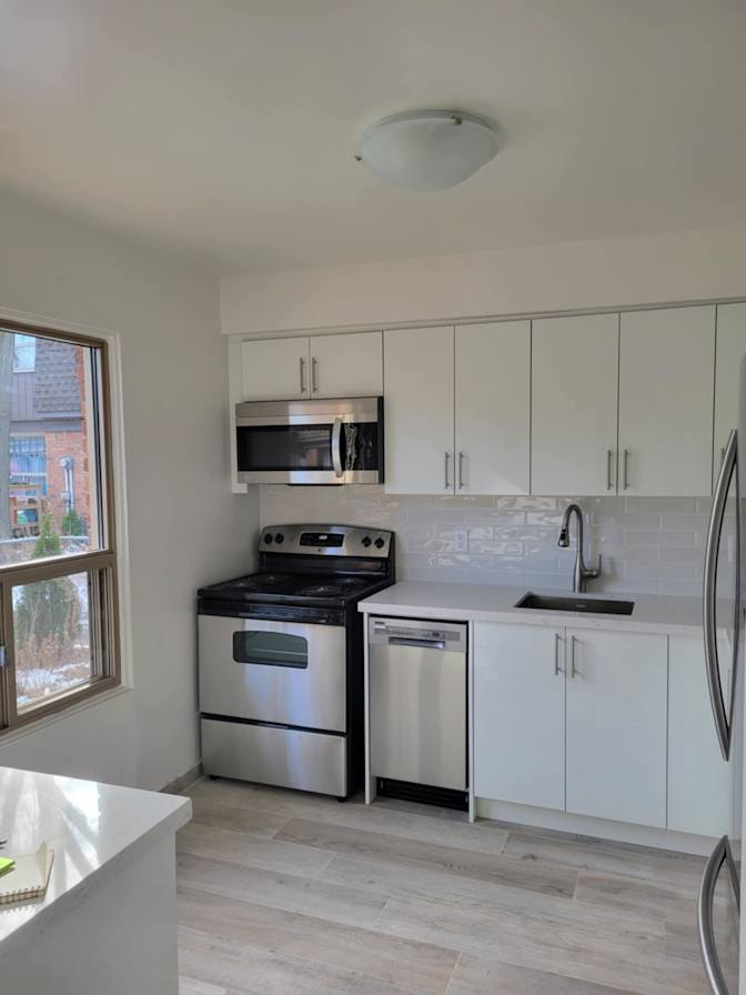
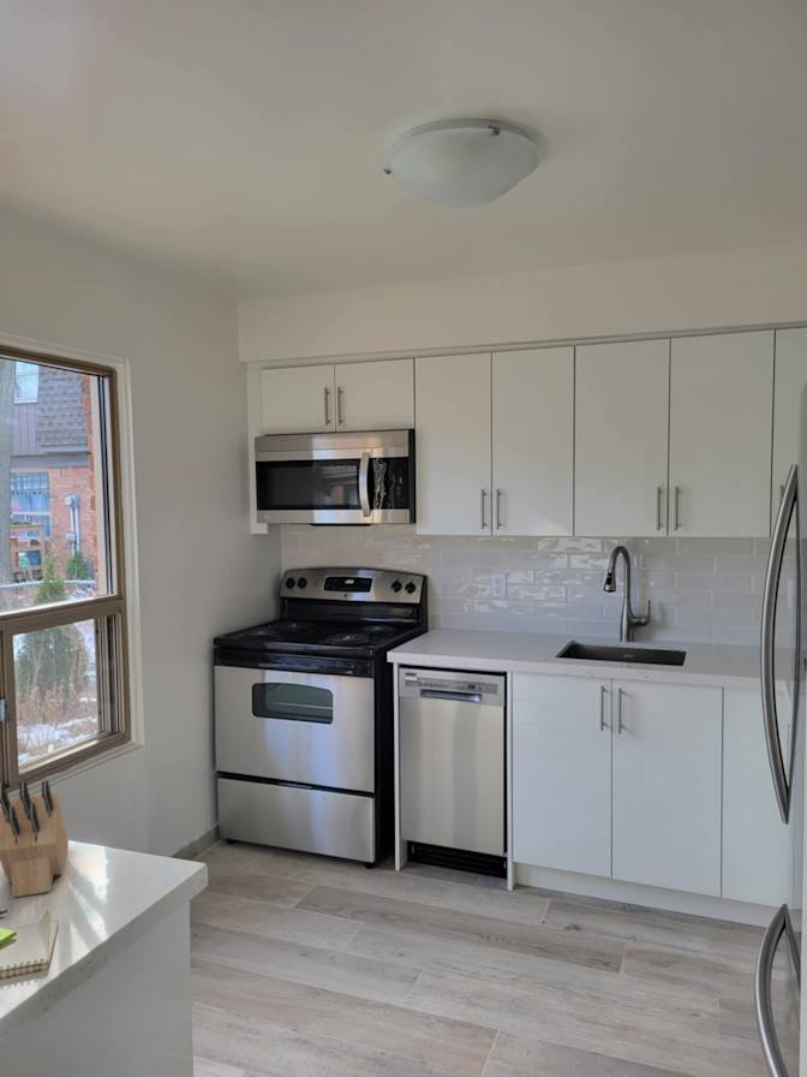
+ knife block [0,779,70,899]
